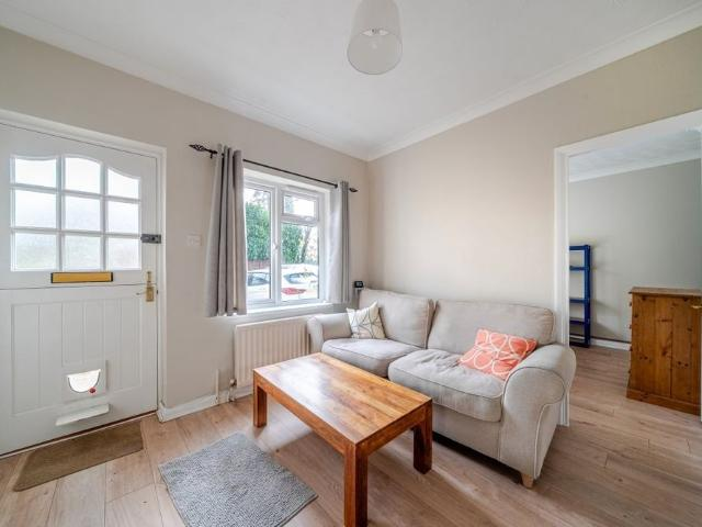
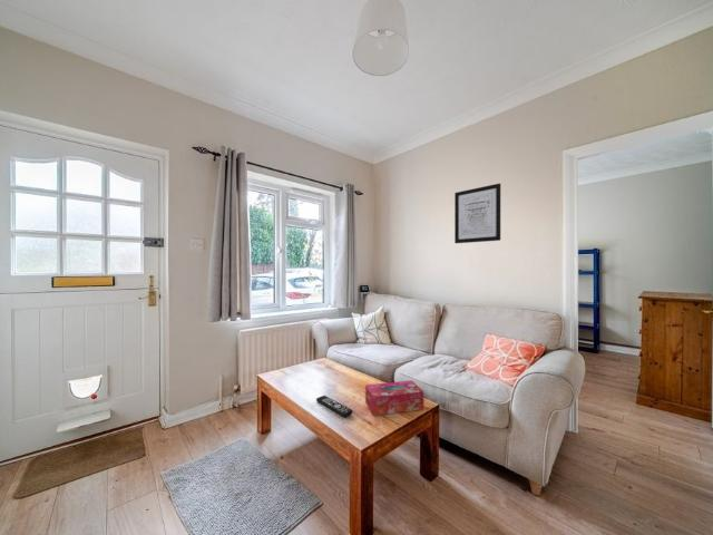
+ wall art [453,182,501,244]
+ tissue box [364,379,424,417]
+ remote control [315,395,353,418]
